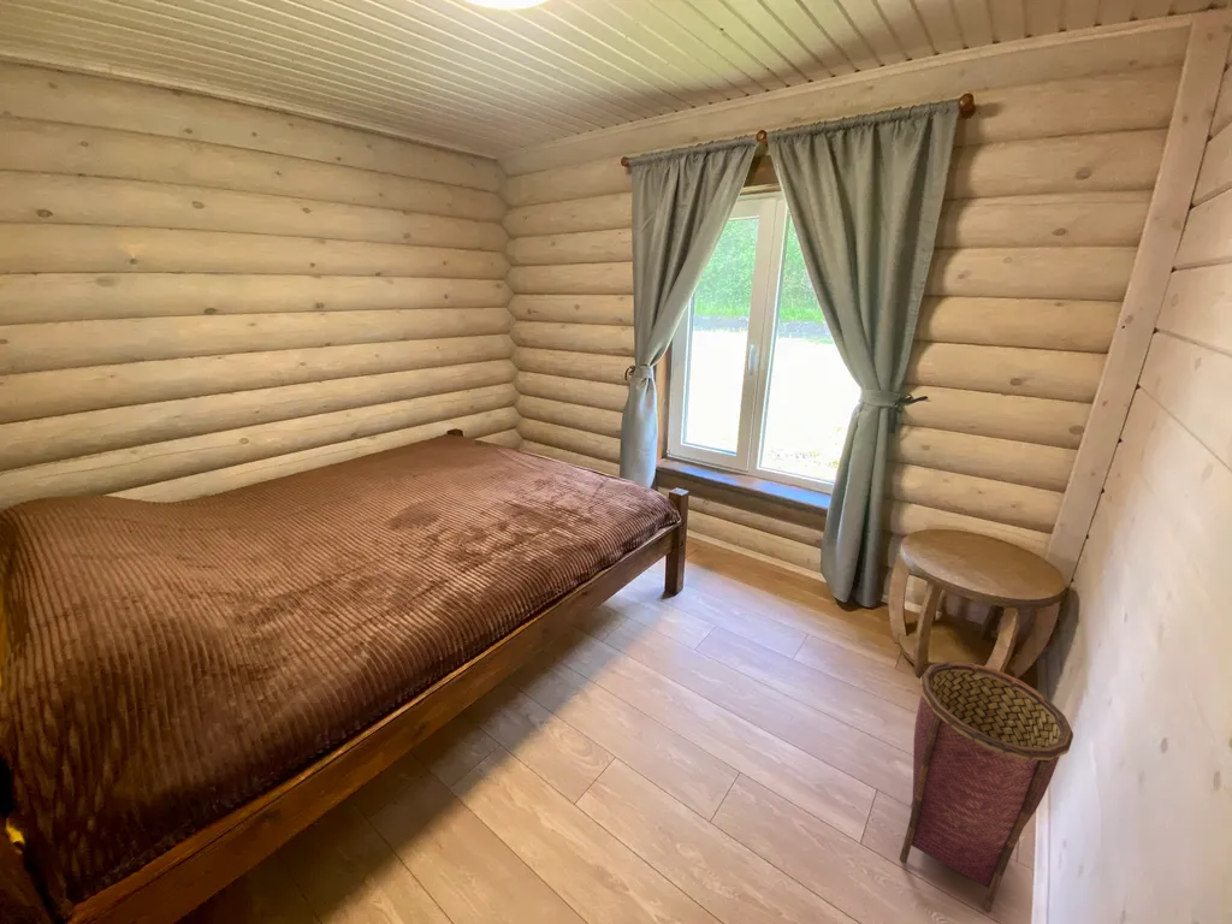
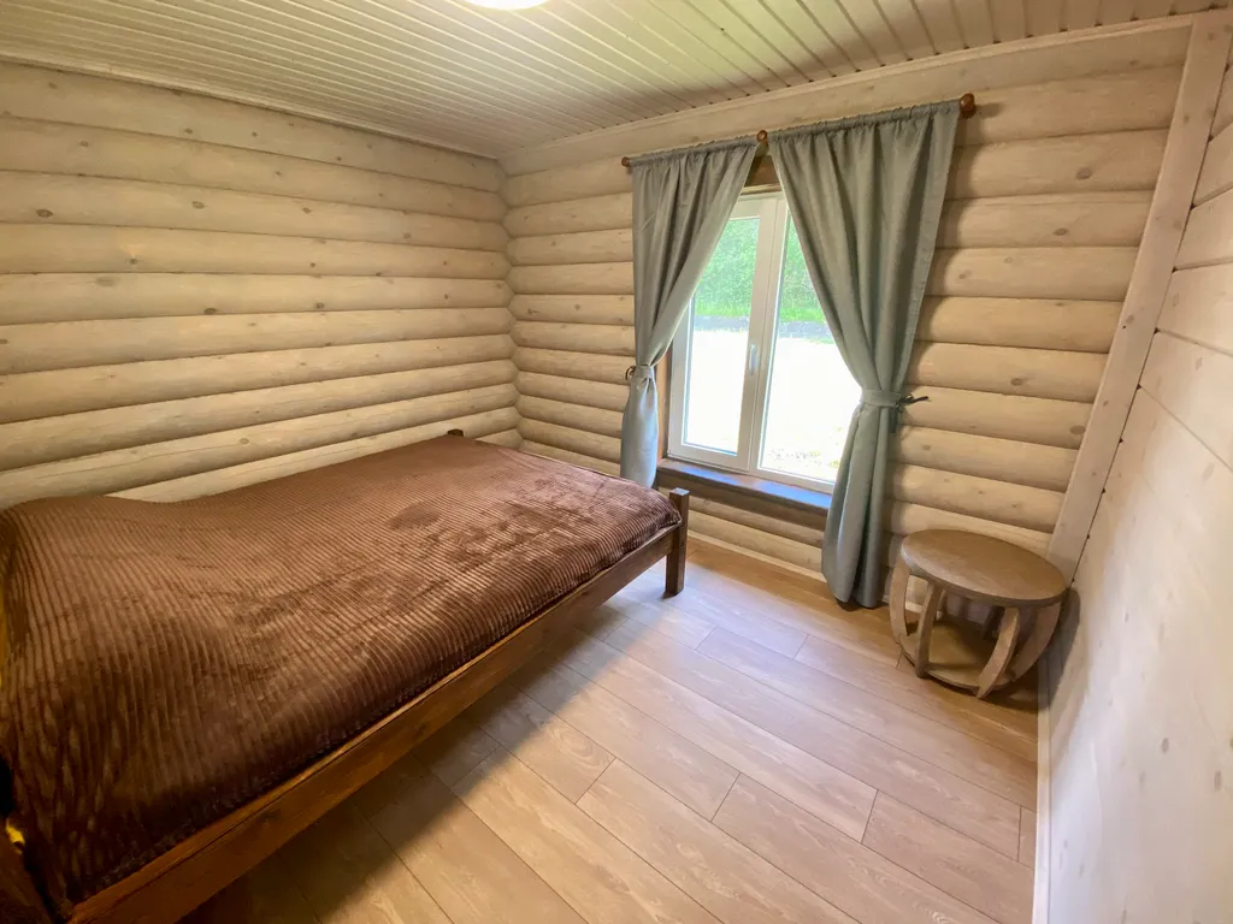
- woven basket [899,661,1074,913]
